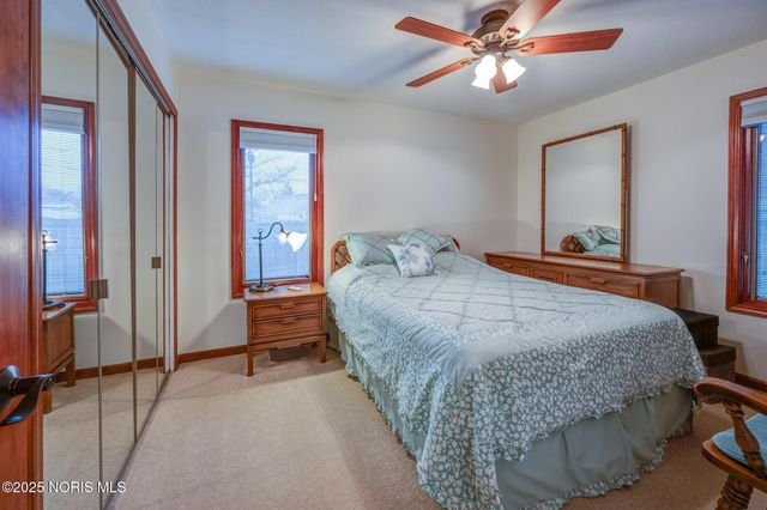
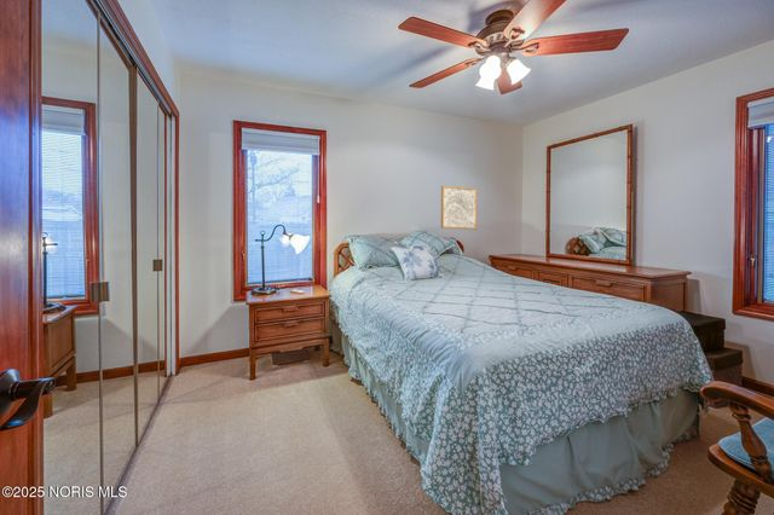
+ wall art [440,185,479,231]
